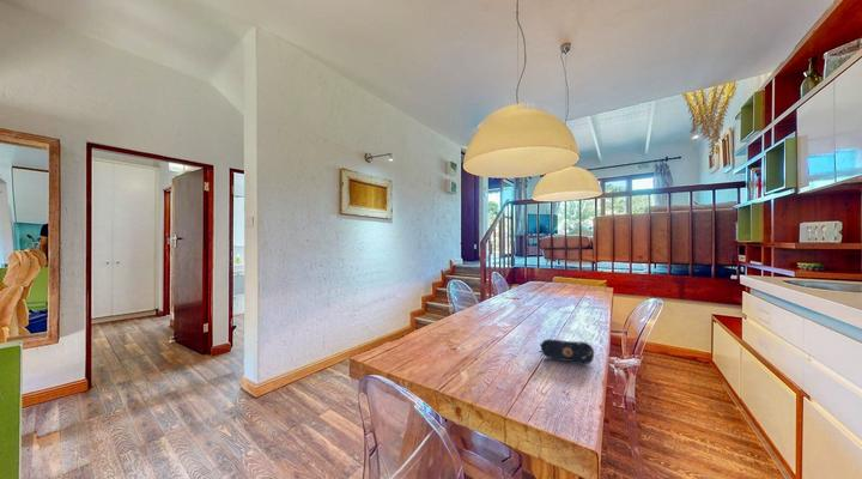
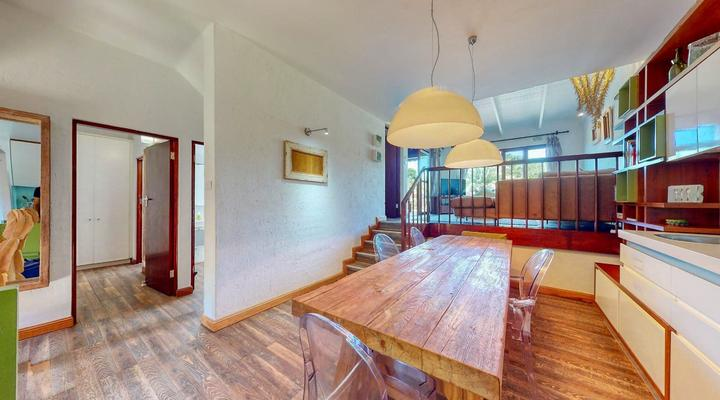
- pencil case [539,338,595,365]
